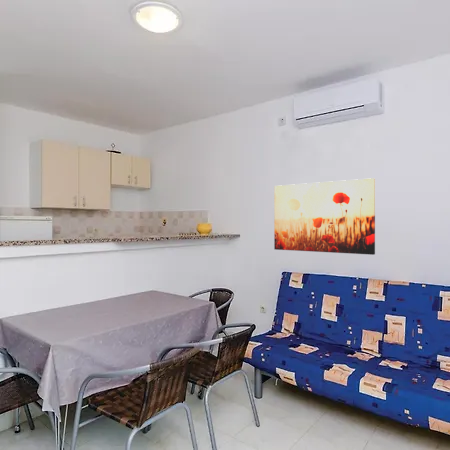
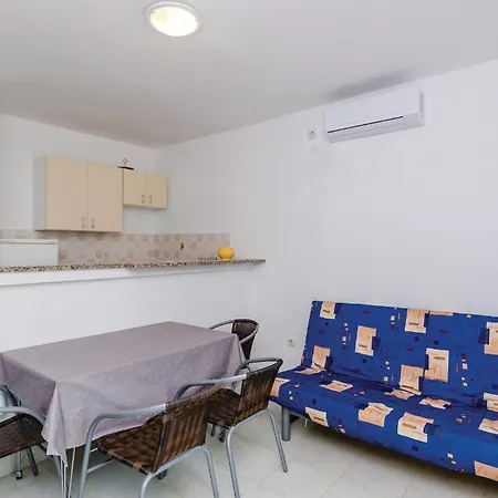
- wall art [273,177,376,256]
